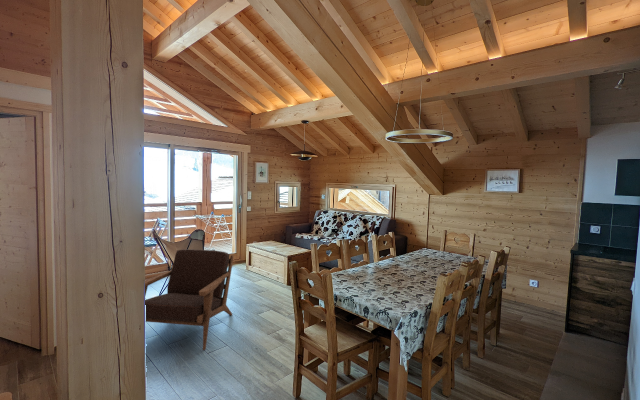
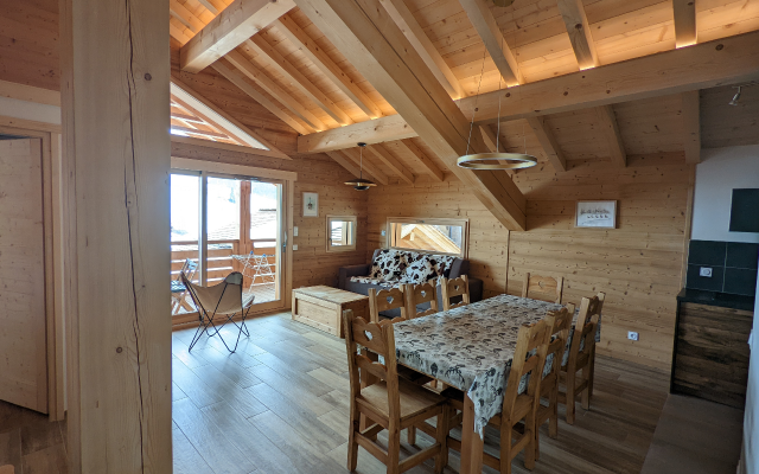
- armchair [144,248,235,351]
